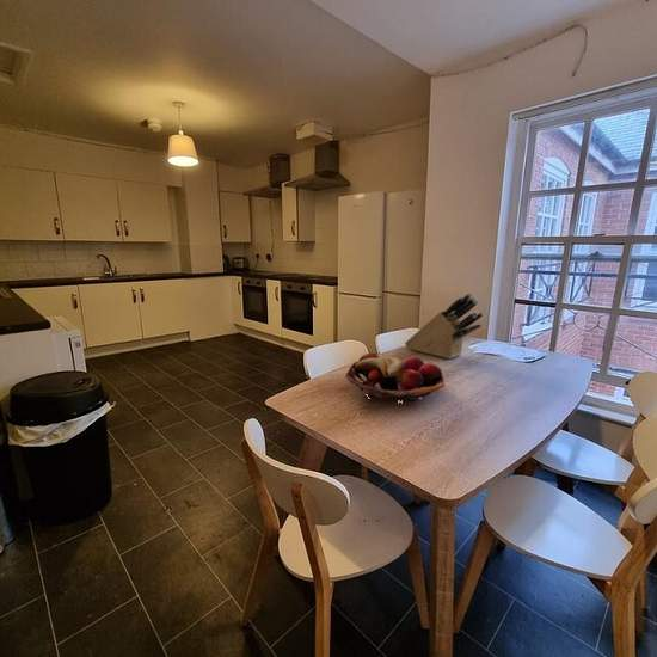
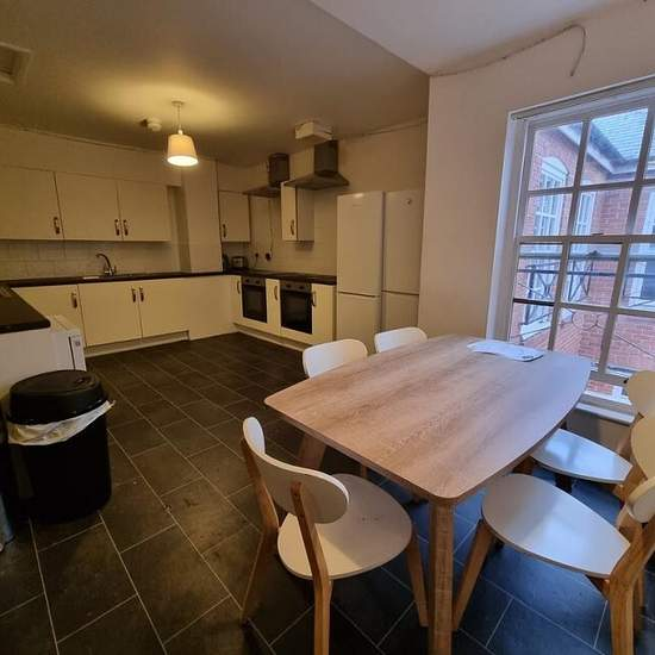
- knife block [404,293,485,360]
- fruit basket [344,351,446,403]
